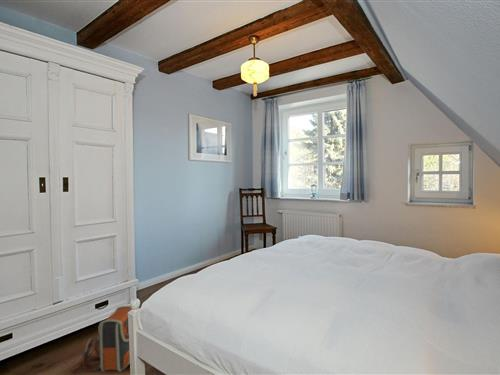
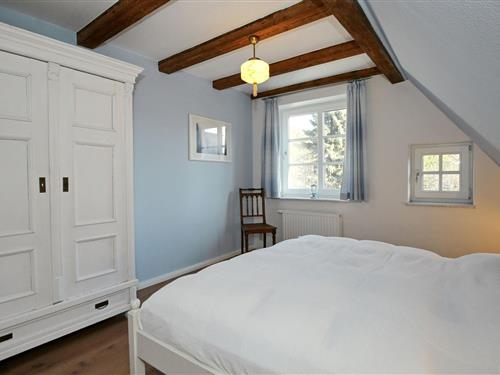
- backpack [69,305,132,373]
